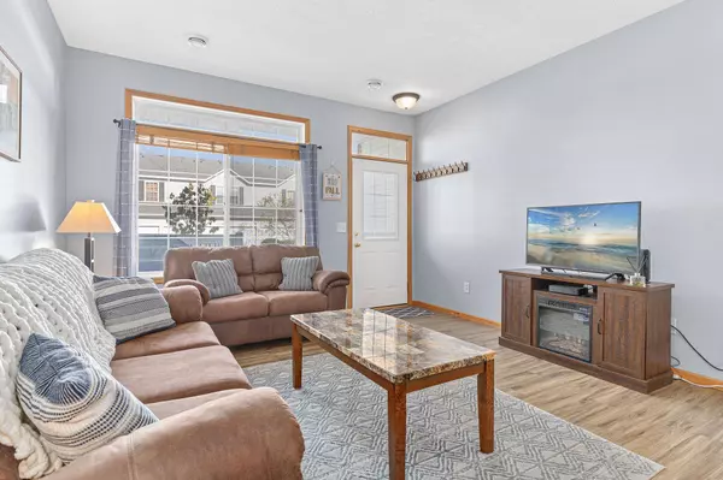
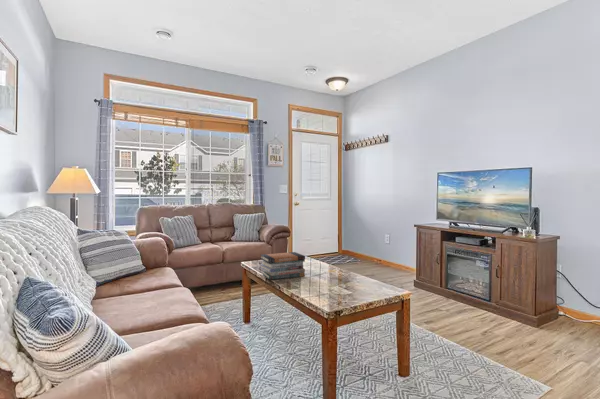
+ book stack [260,251,306,281]
